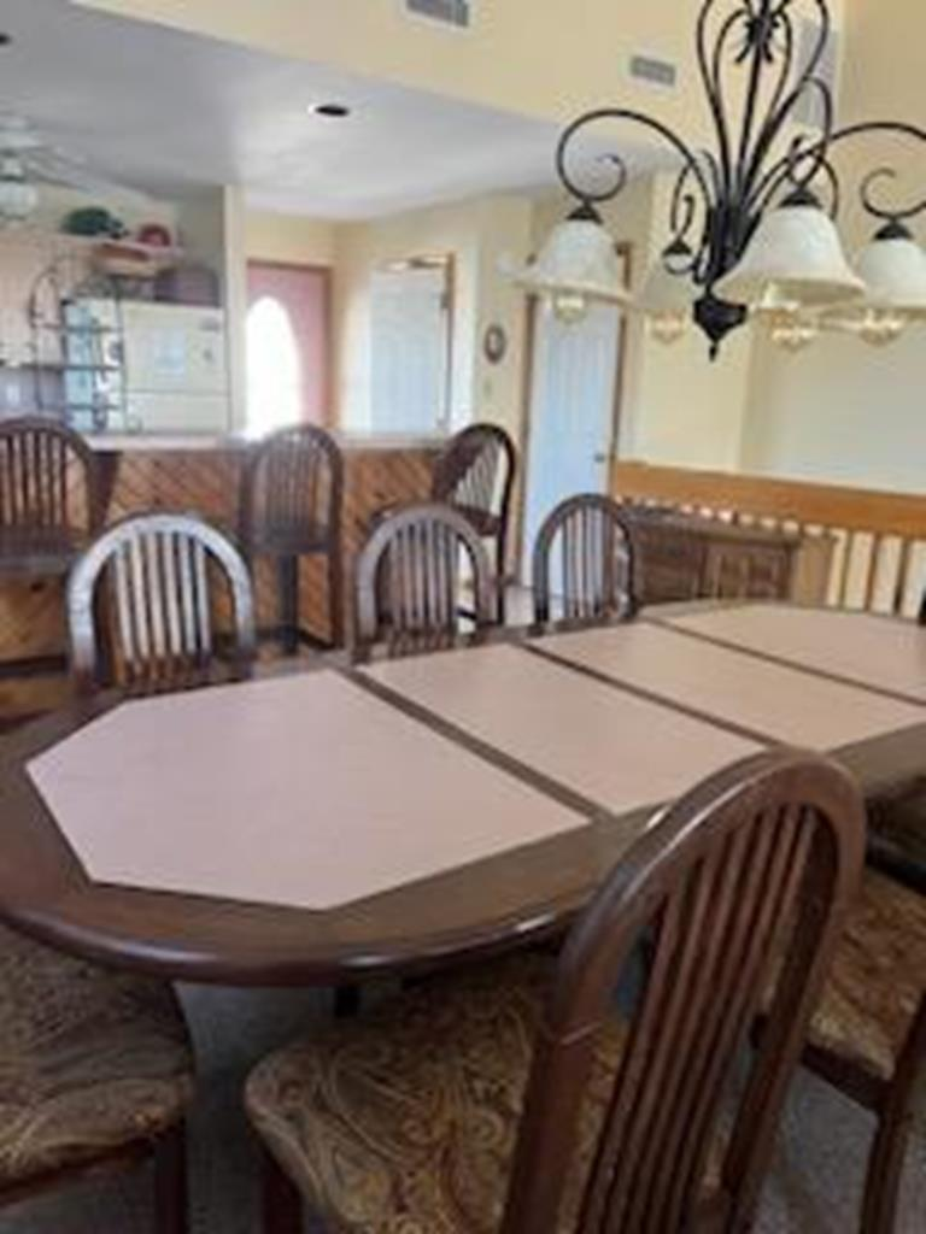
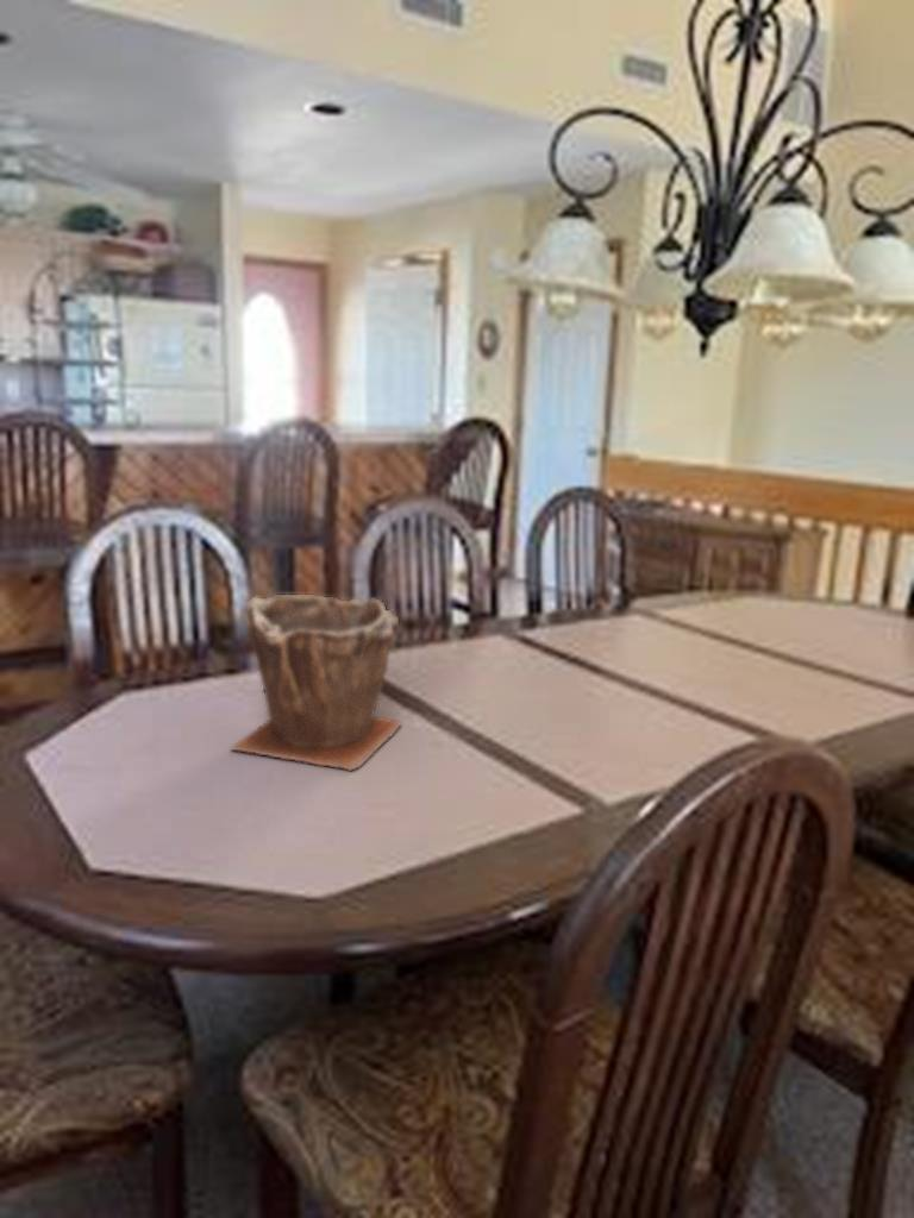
+ plant pot [230,594,402,772]
